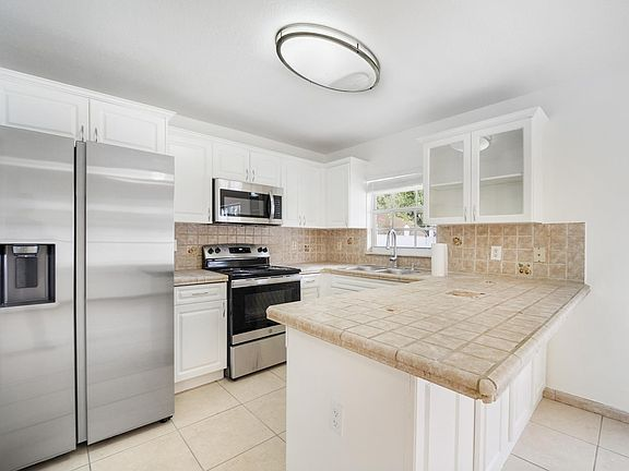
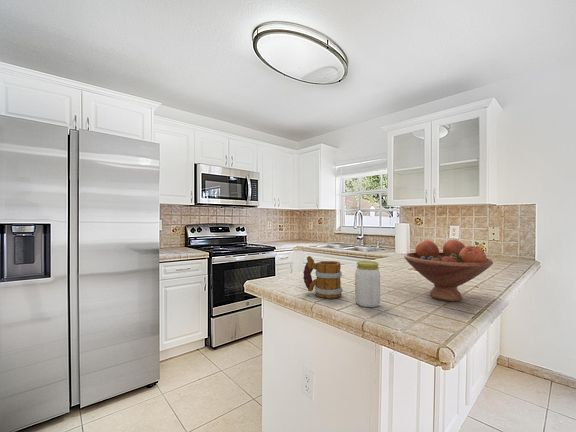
+ fruit bowl [403,239,494,302]
+ mug [302,255,344,300]
+ jar [354,260,381,308]
